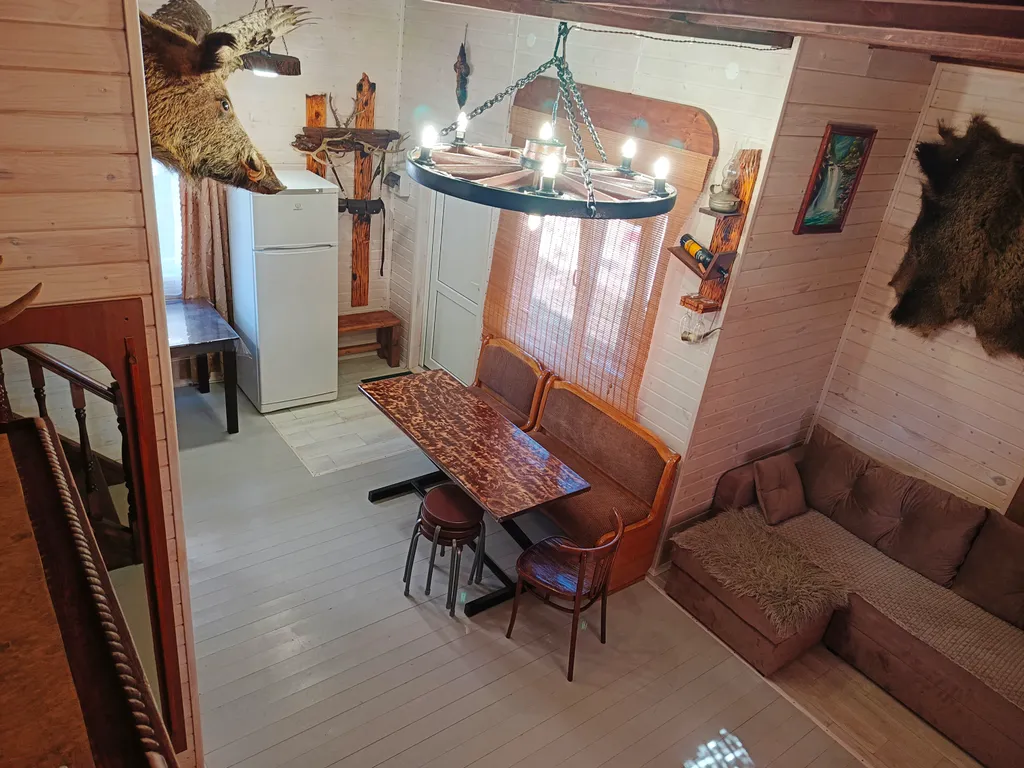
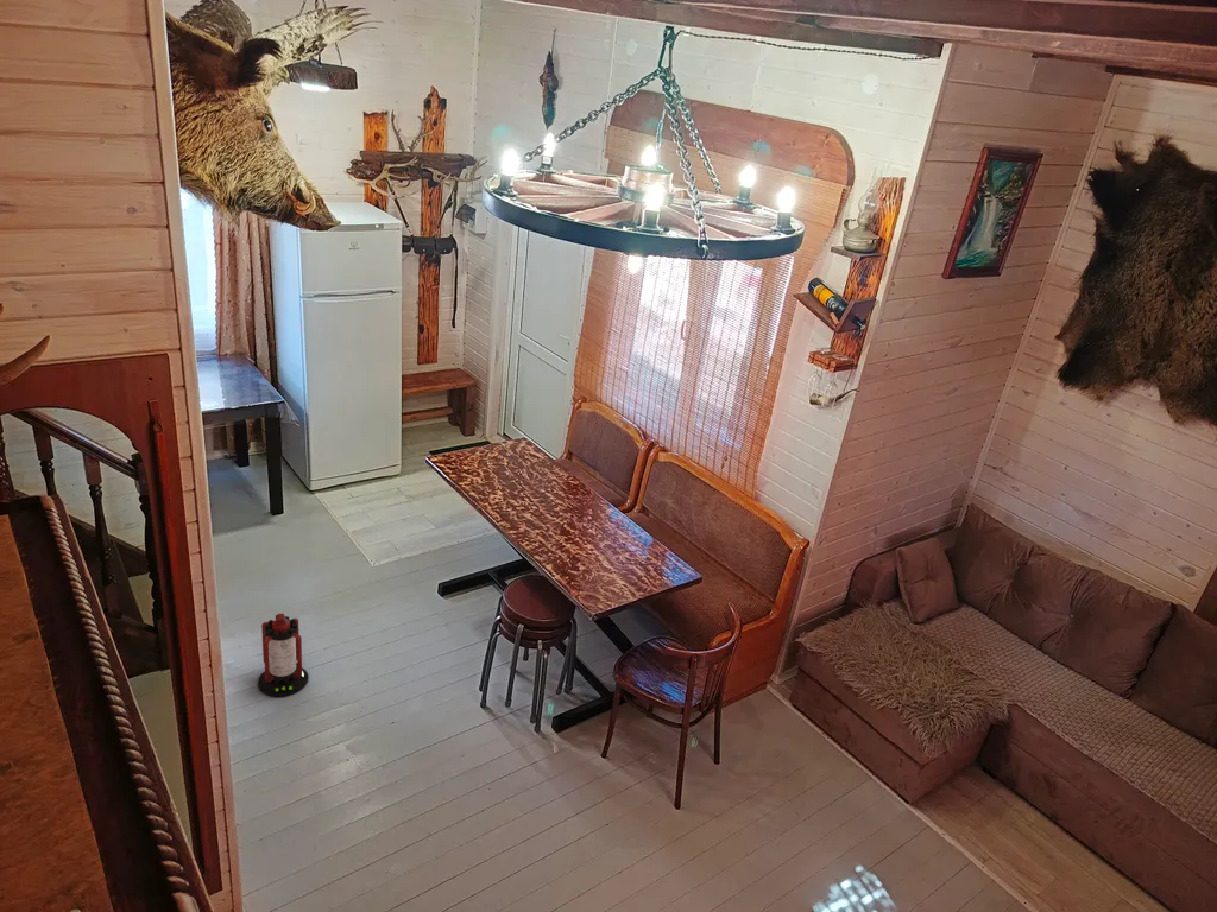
+ lantern [257,613,310,698]
